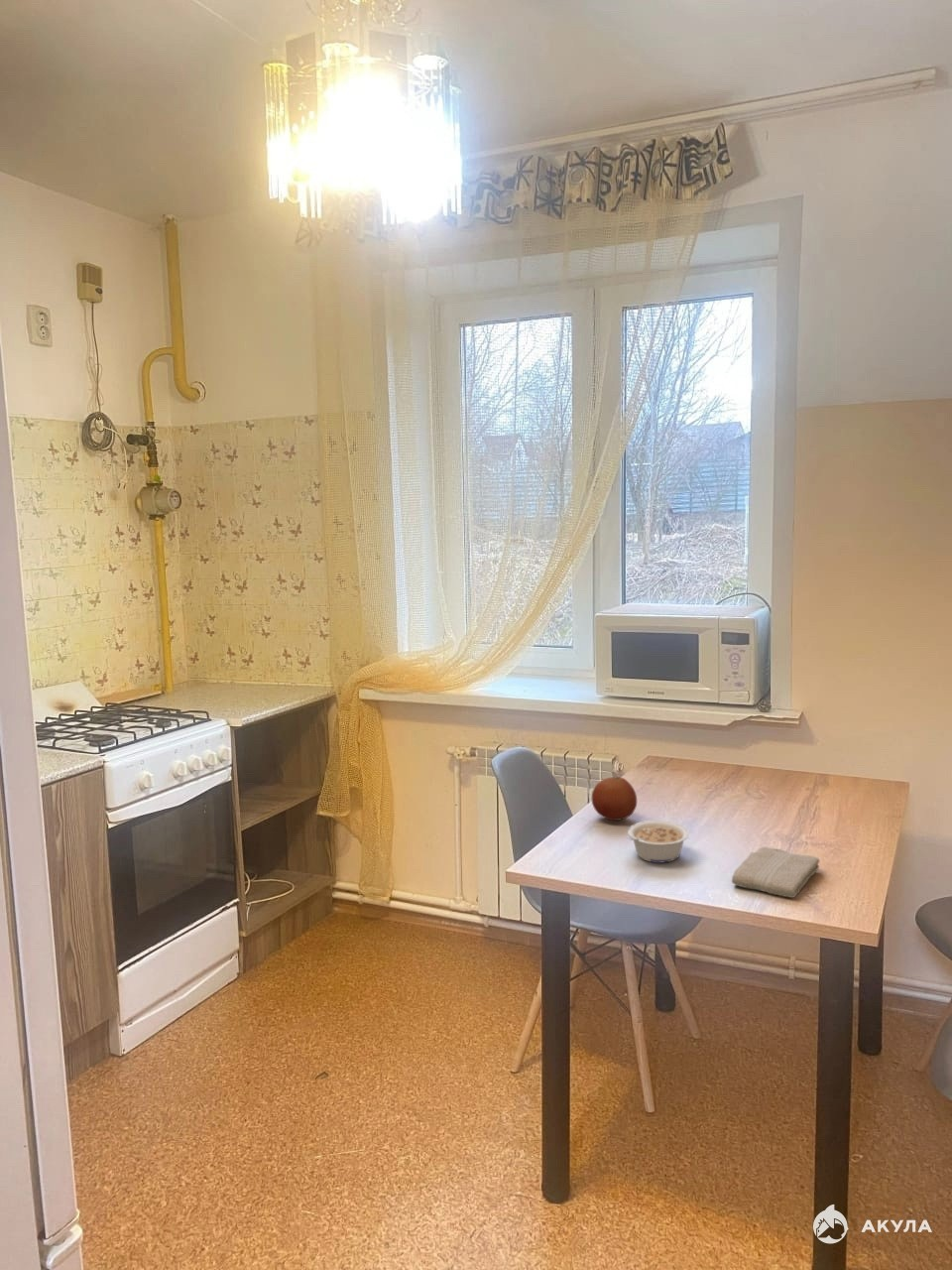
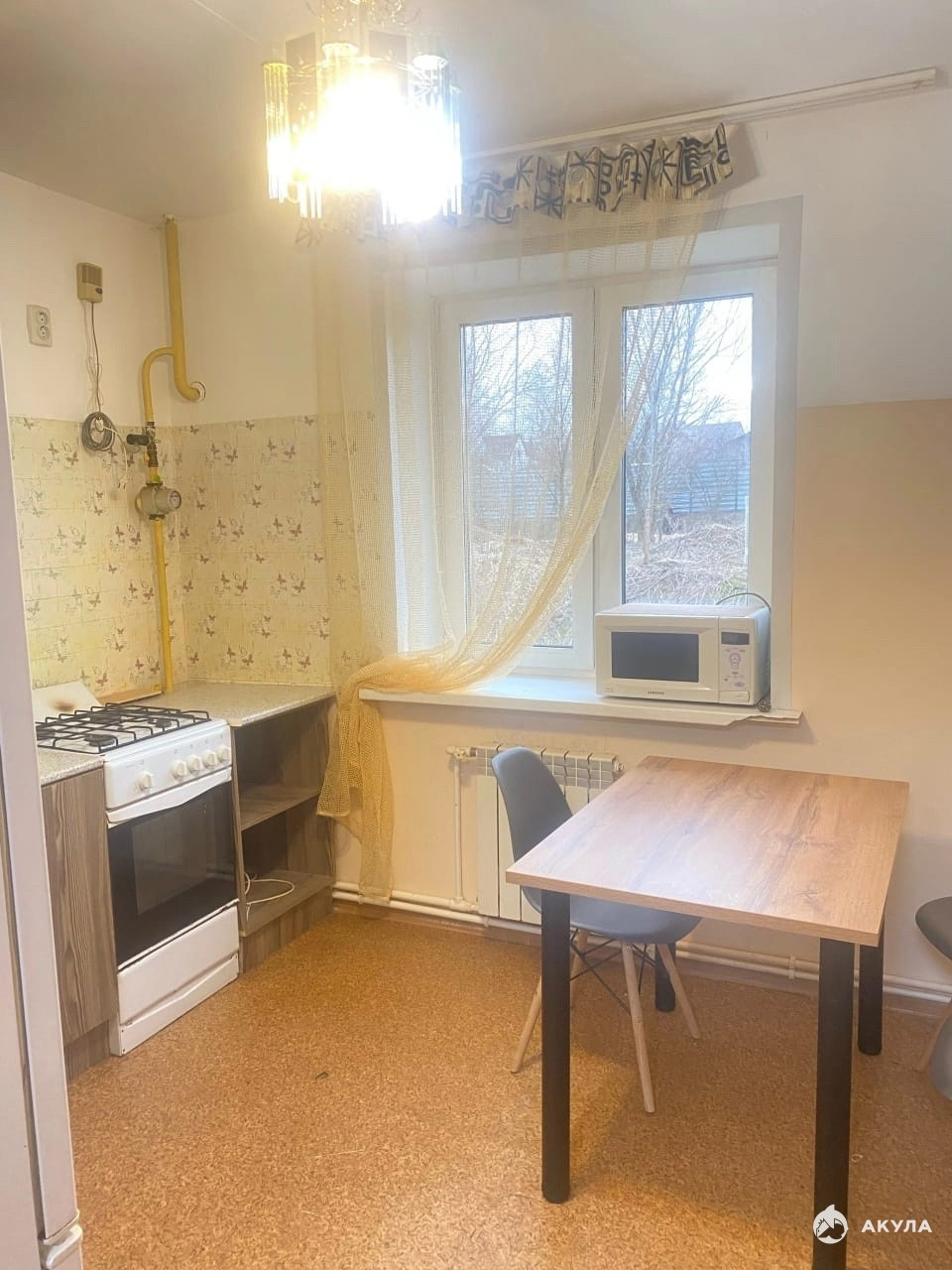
- washcloth [731,846,820,899]
- legume [626,820,690,863]
- fruit [591,776,638,822]
